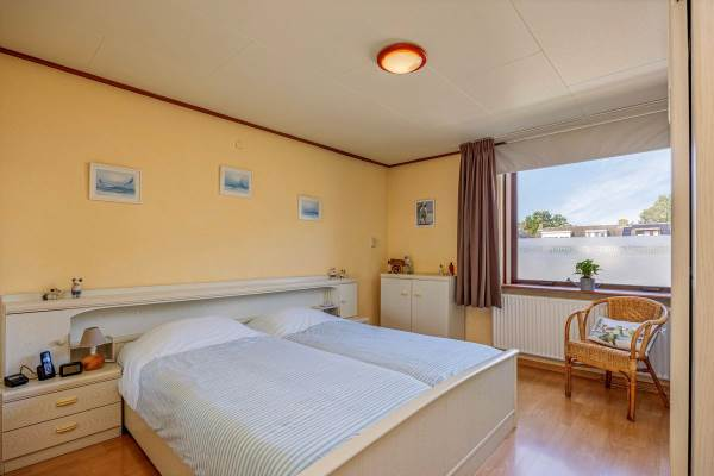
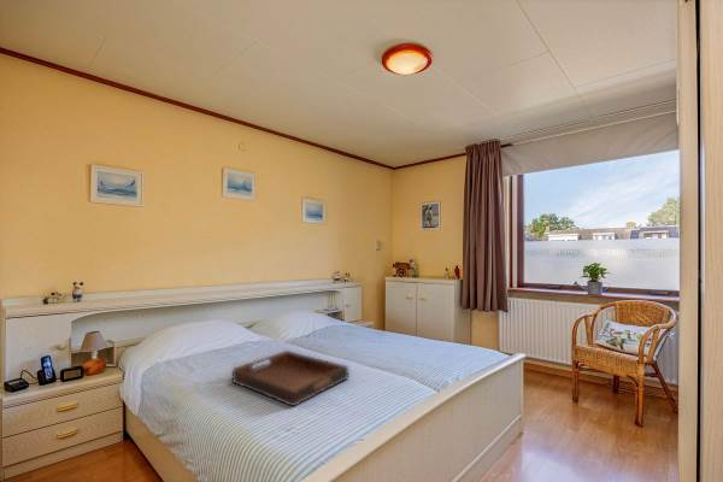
+ serving tray [231,349,349,407]
